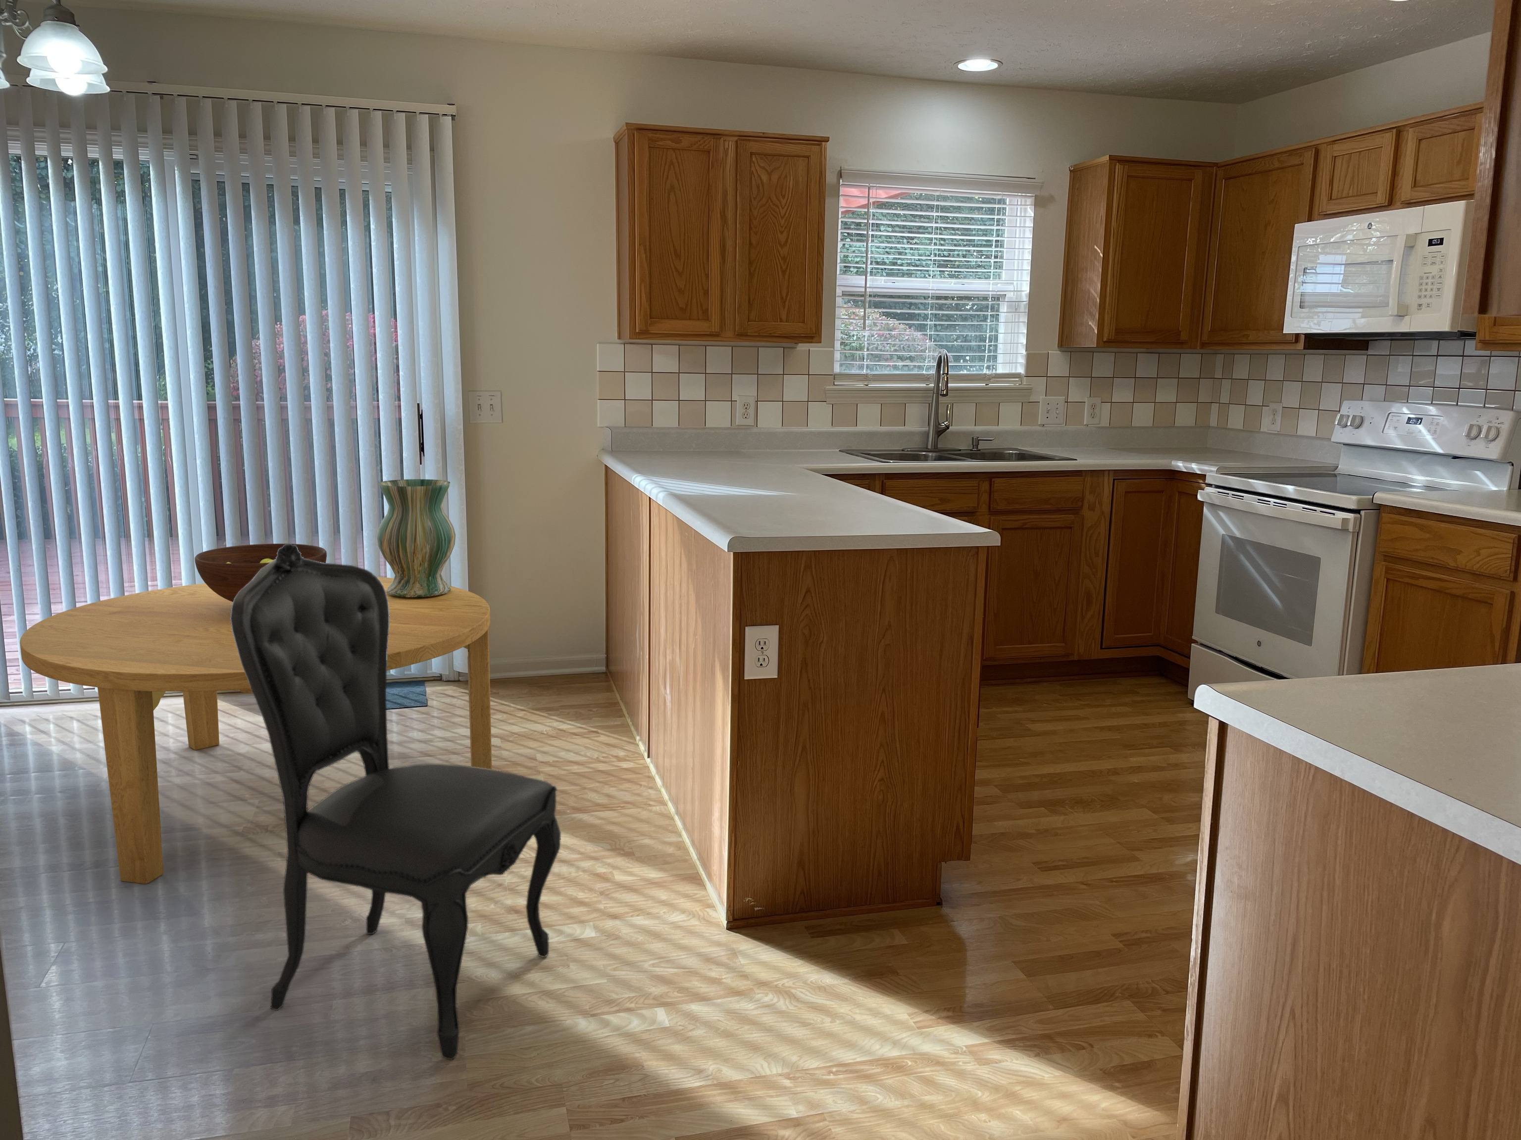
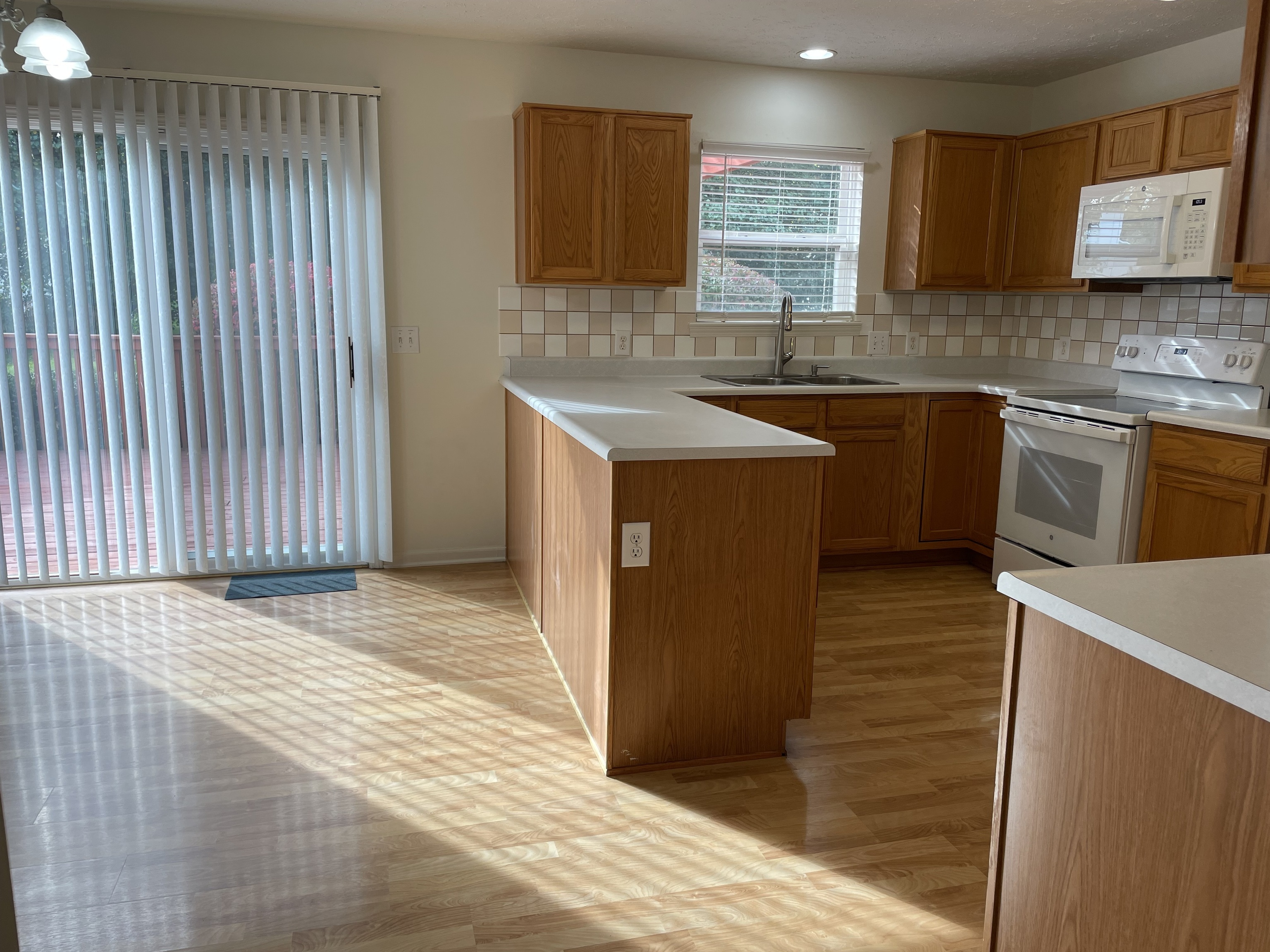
- dining chair [230,544,562,1060]
- dining table [19,576,492,885]
- fruit bowl [194,544,327,602]
- vase [376,479,456,598]
